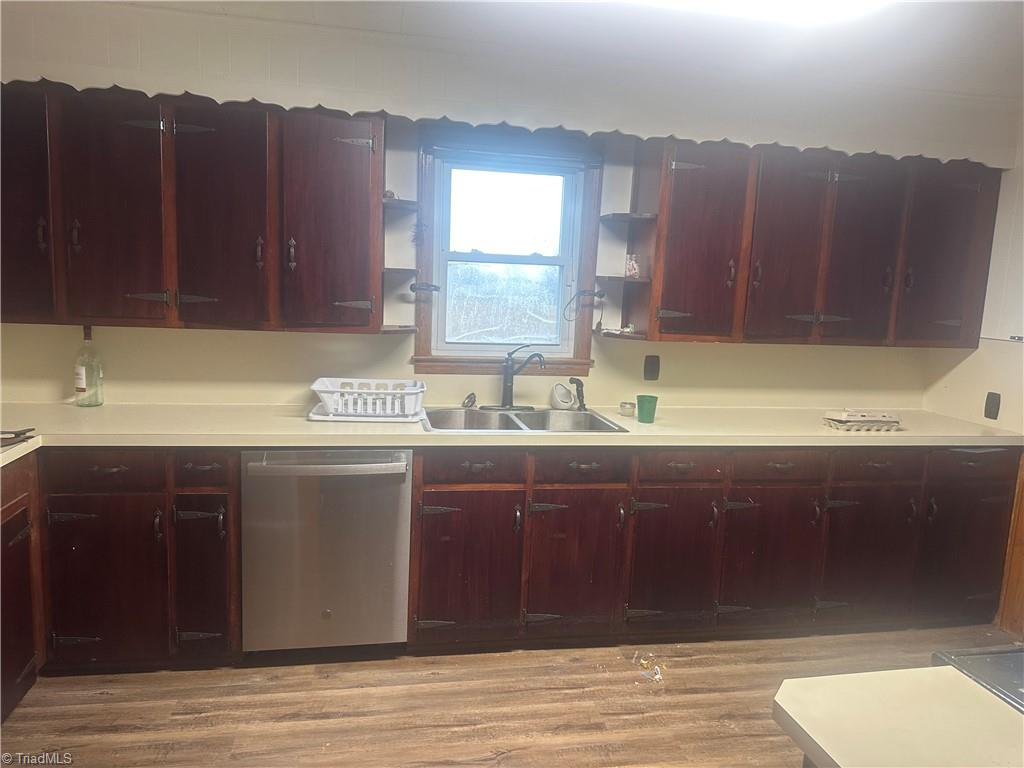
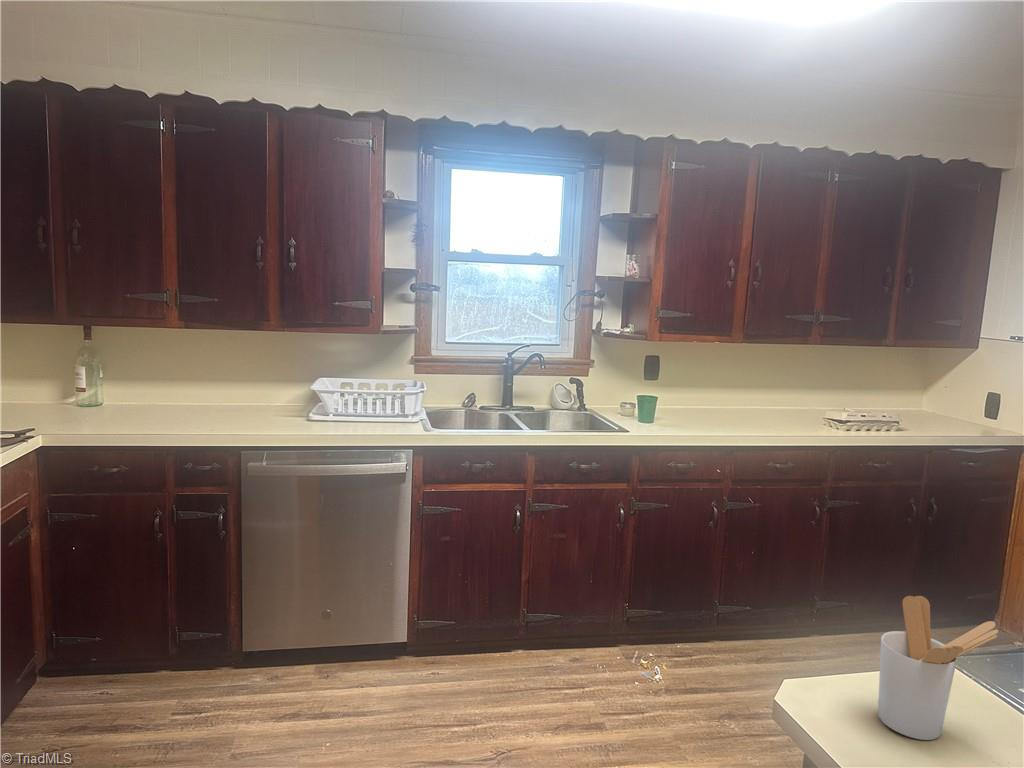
+ utensil holder [877,595,999,741]
